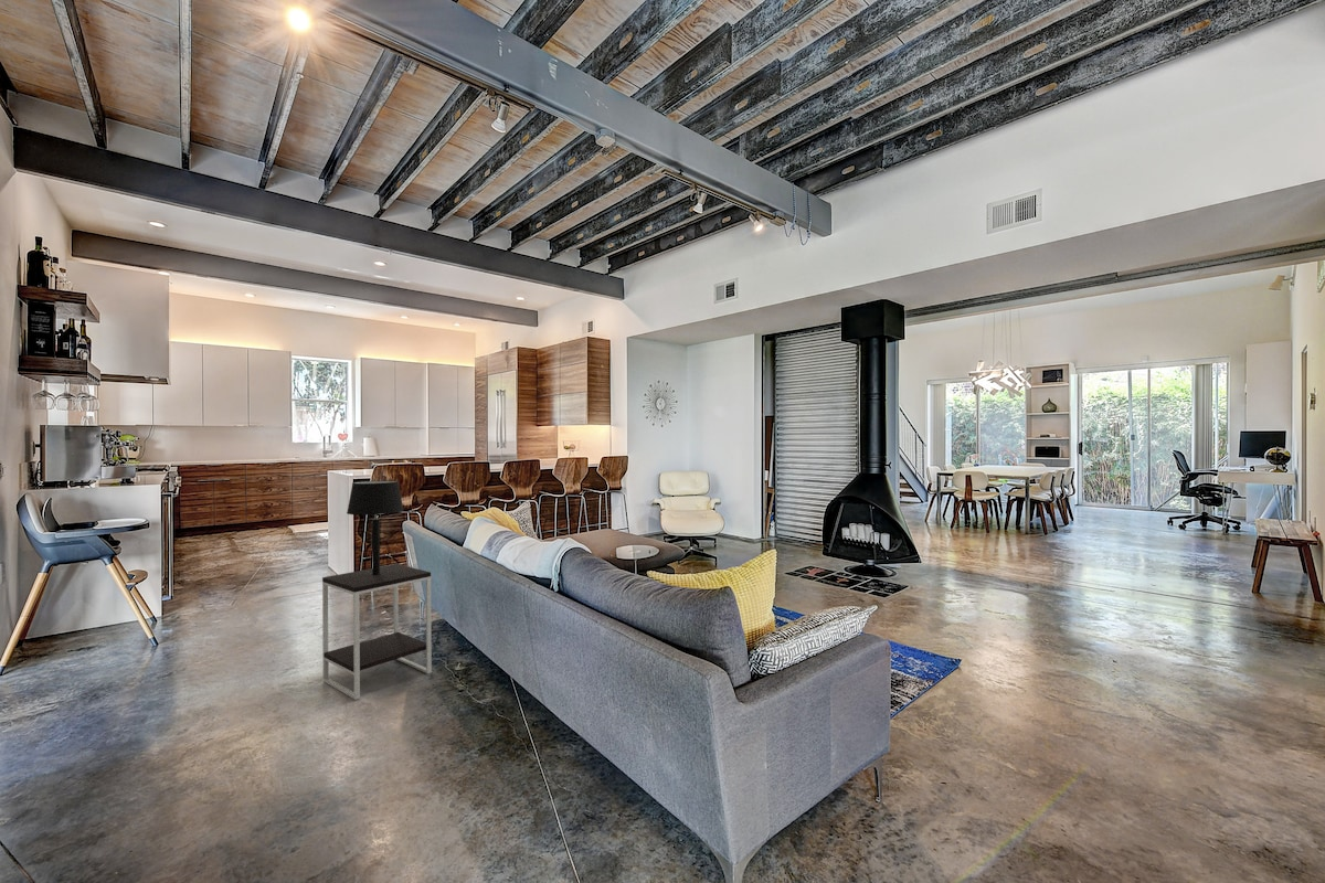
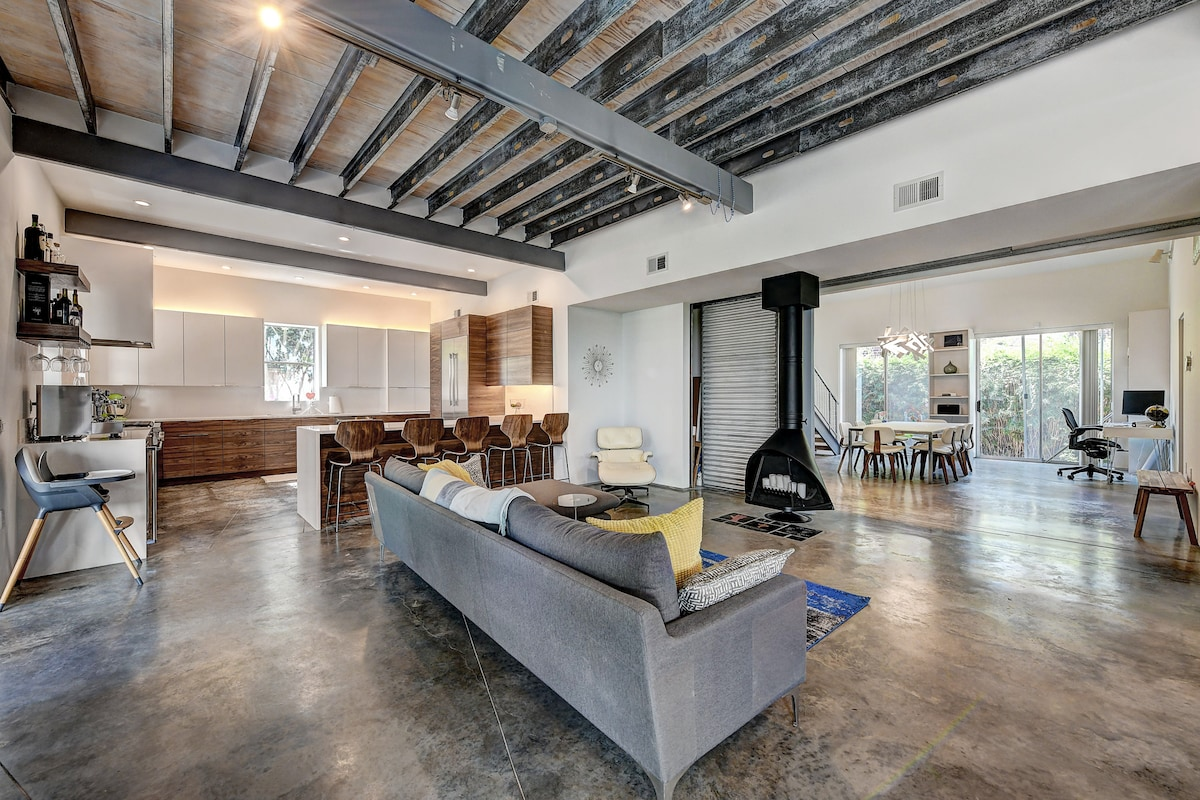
- side table [321,563,433,701]
- table lamp [346,479,405,575]
